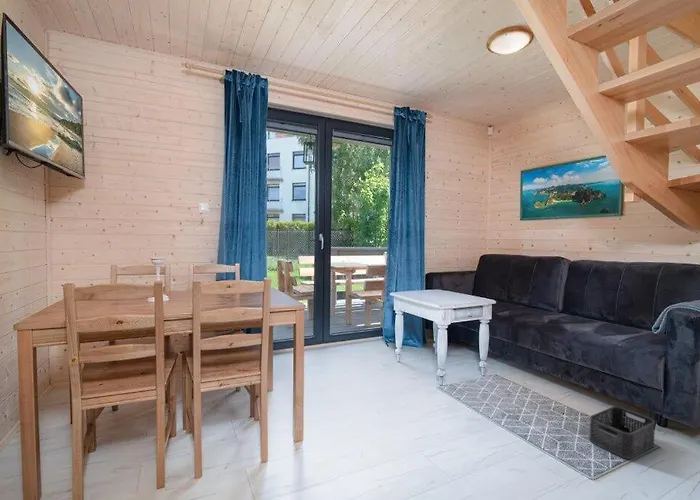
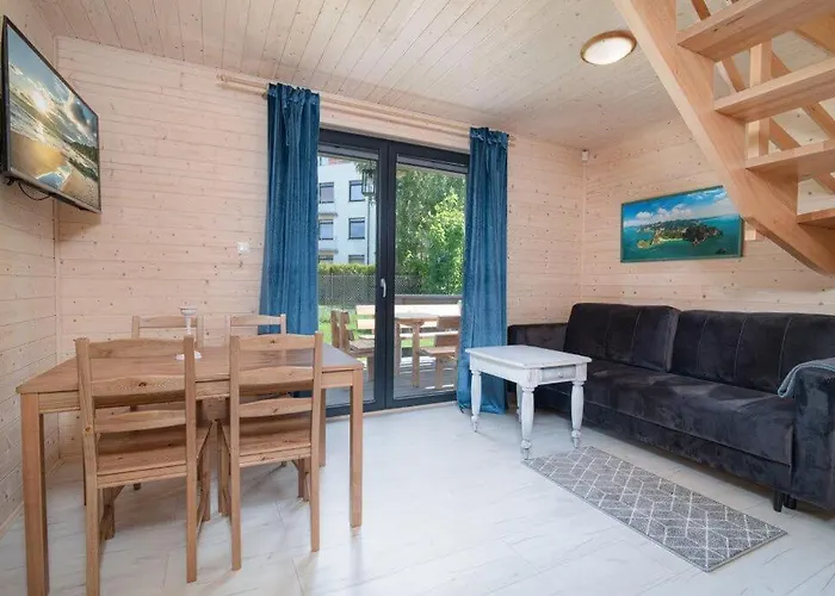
- storage bin [589,405,656,460]
